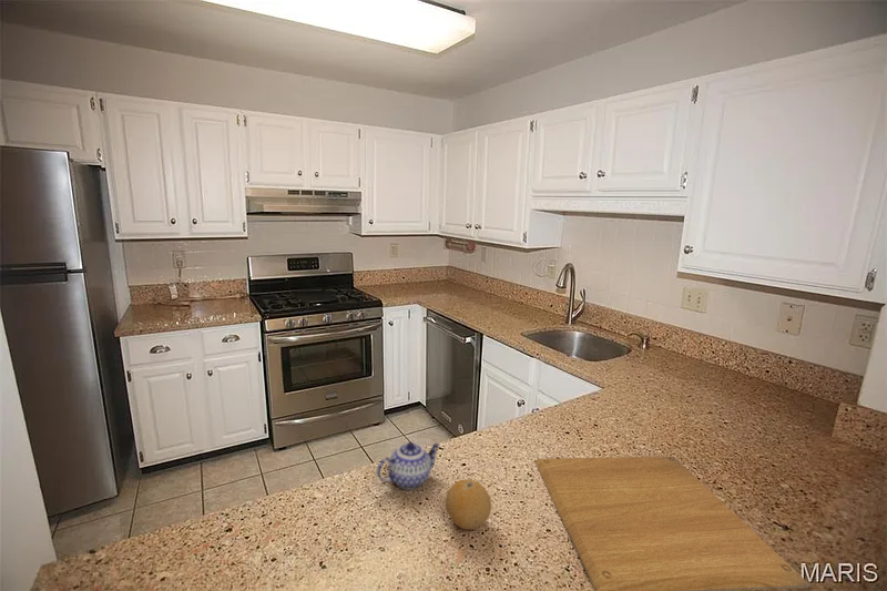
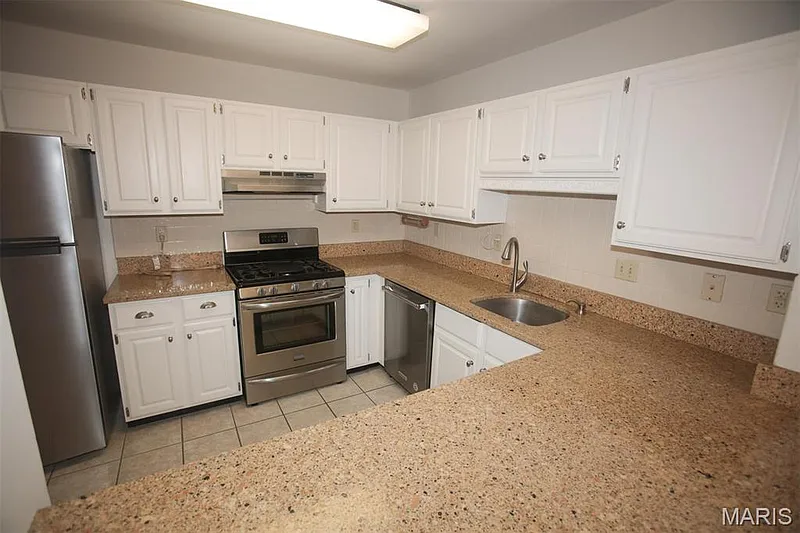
- teapot [376,441,441,491]
- chopping board [533,456,810,591]
- fruit [445,478,492,531]
